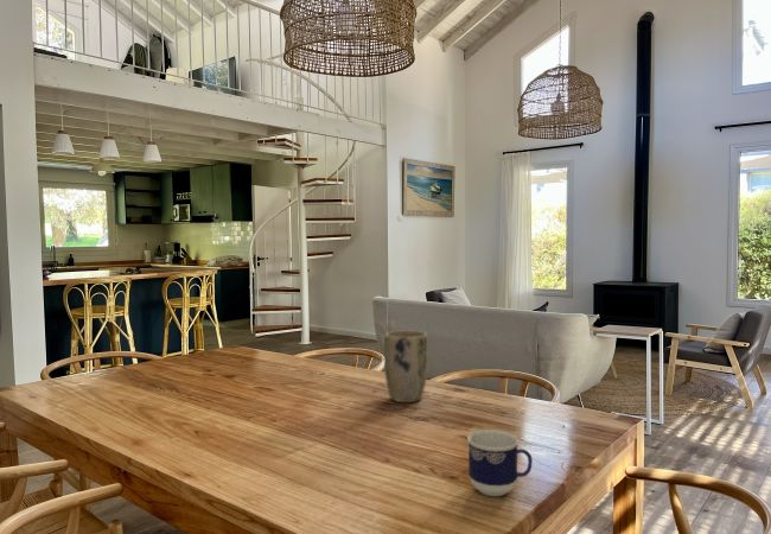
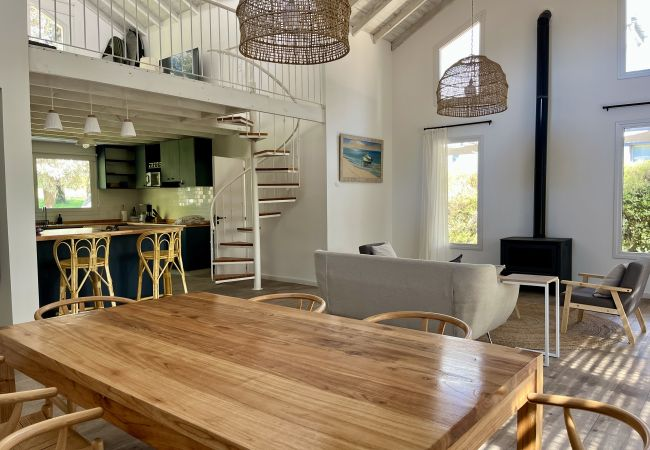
- cup [466,428,534,497]
- plant pot [383,330,429,403]
